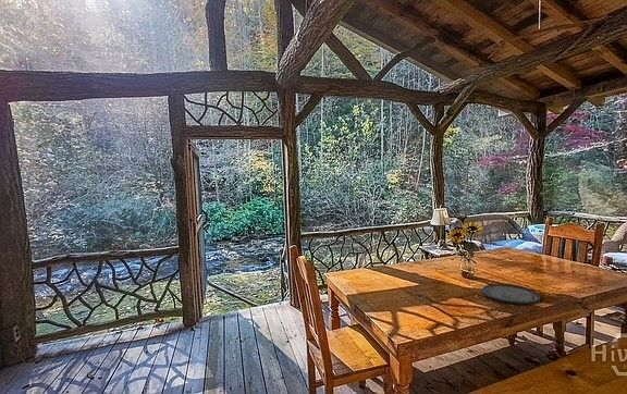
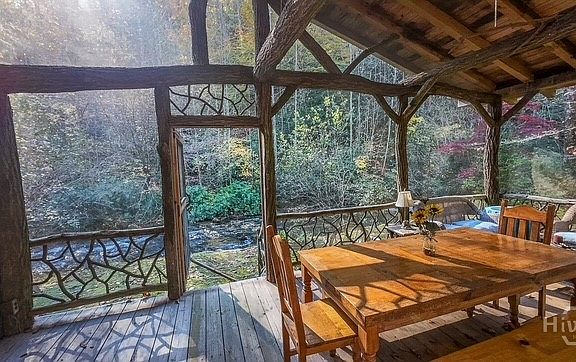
- plate [481,283,541,306]
